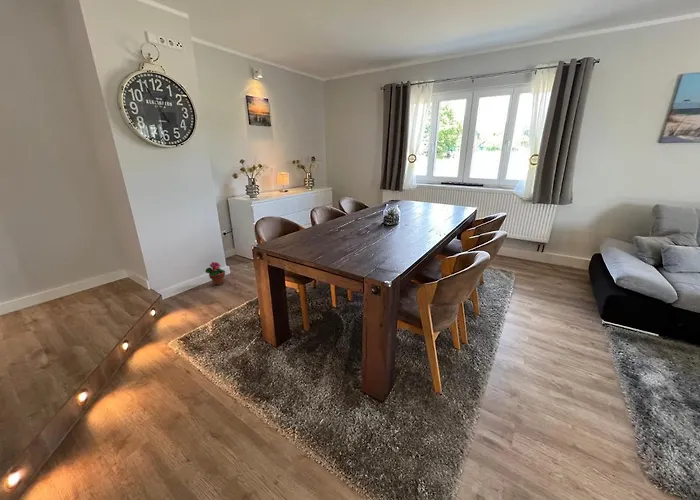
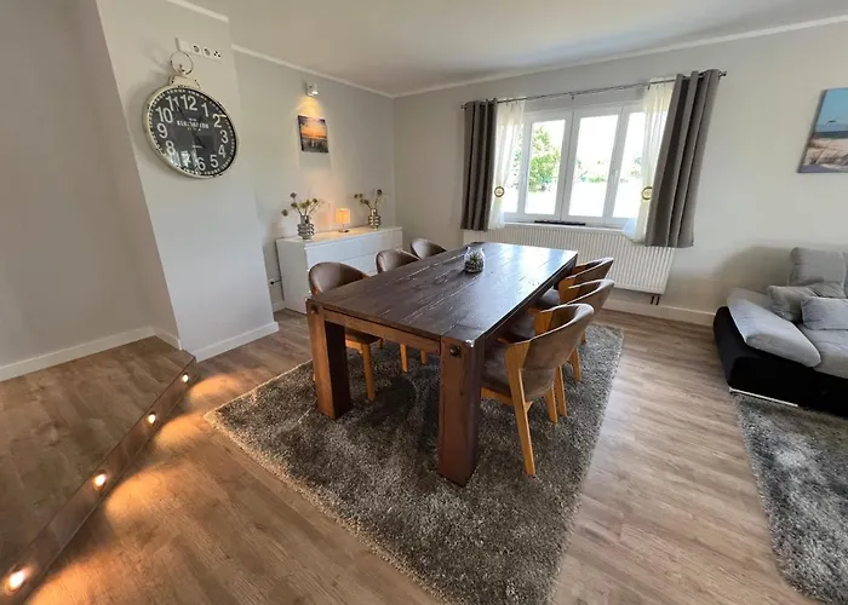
- potted flower [204,261,226,286]
